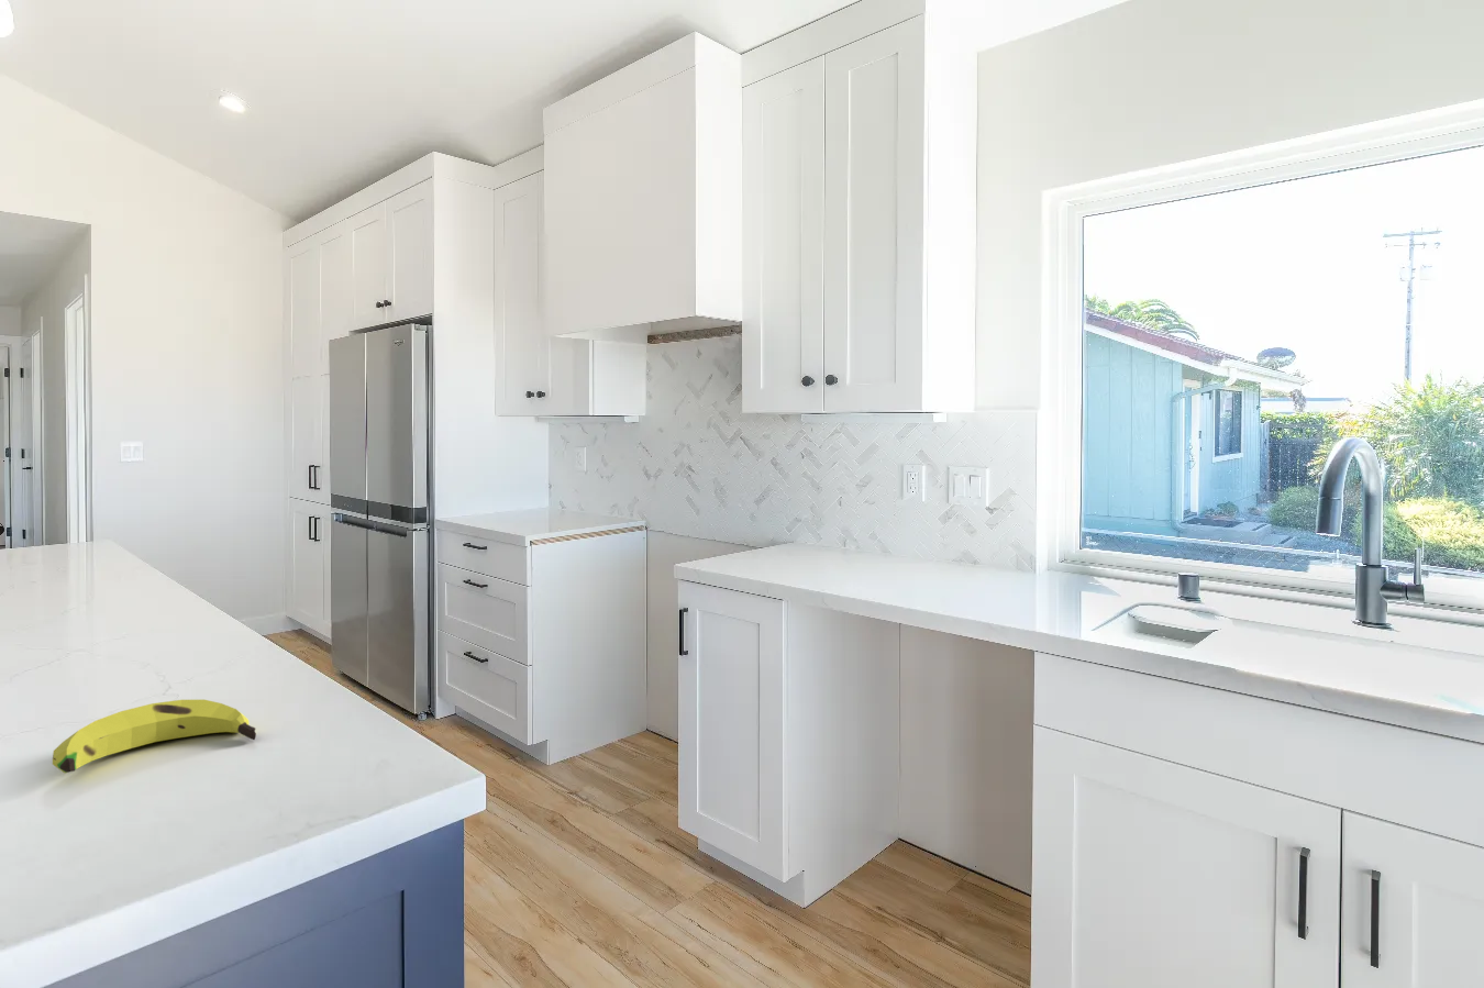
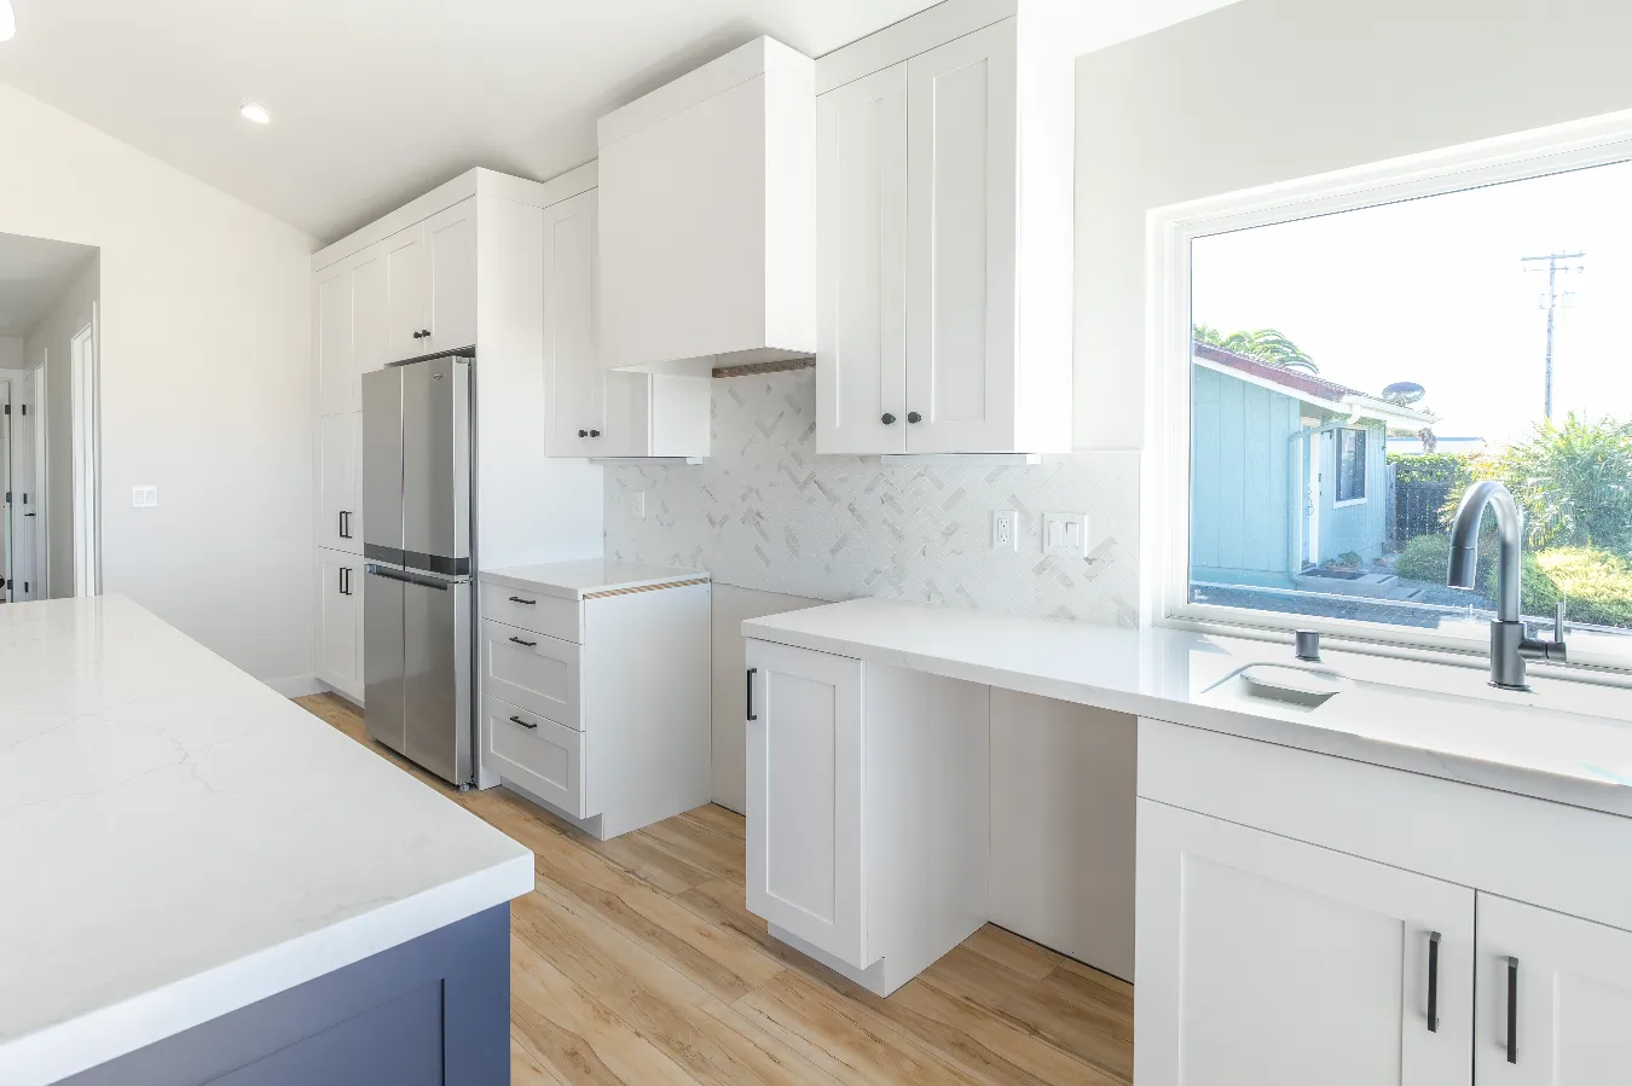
- banana [52,699,257,774]
